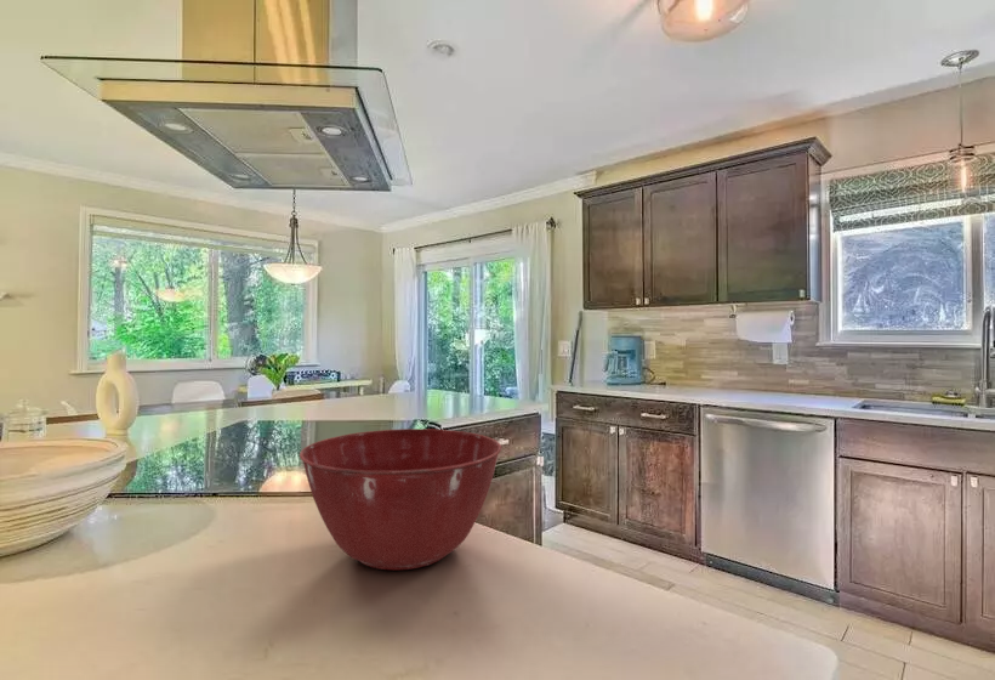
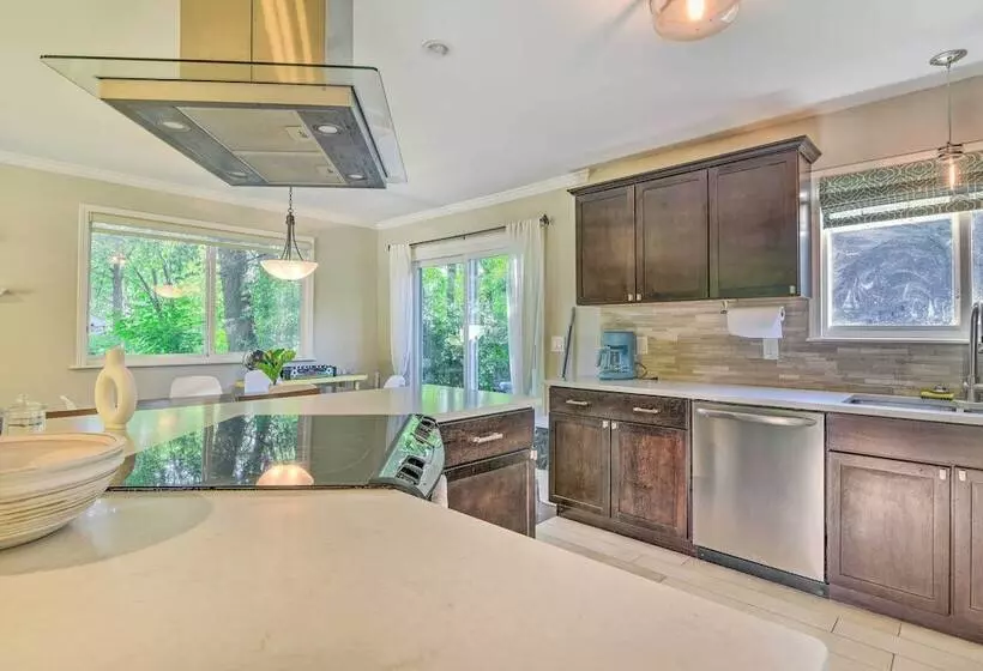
- mixing bowl [298,427,502,571]
